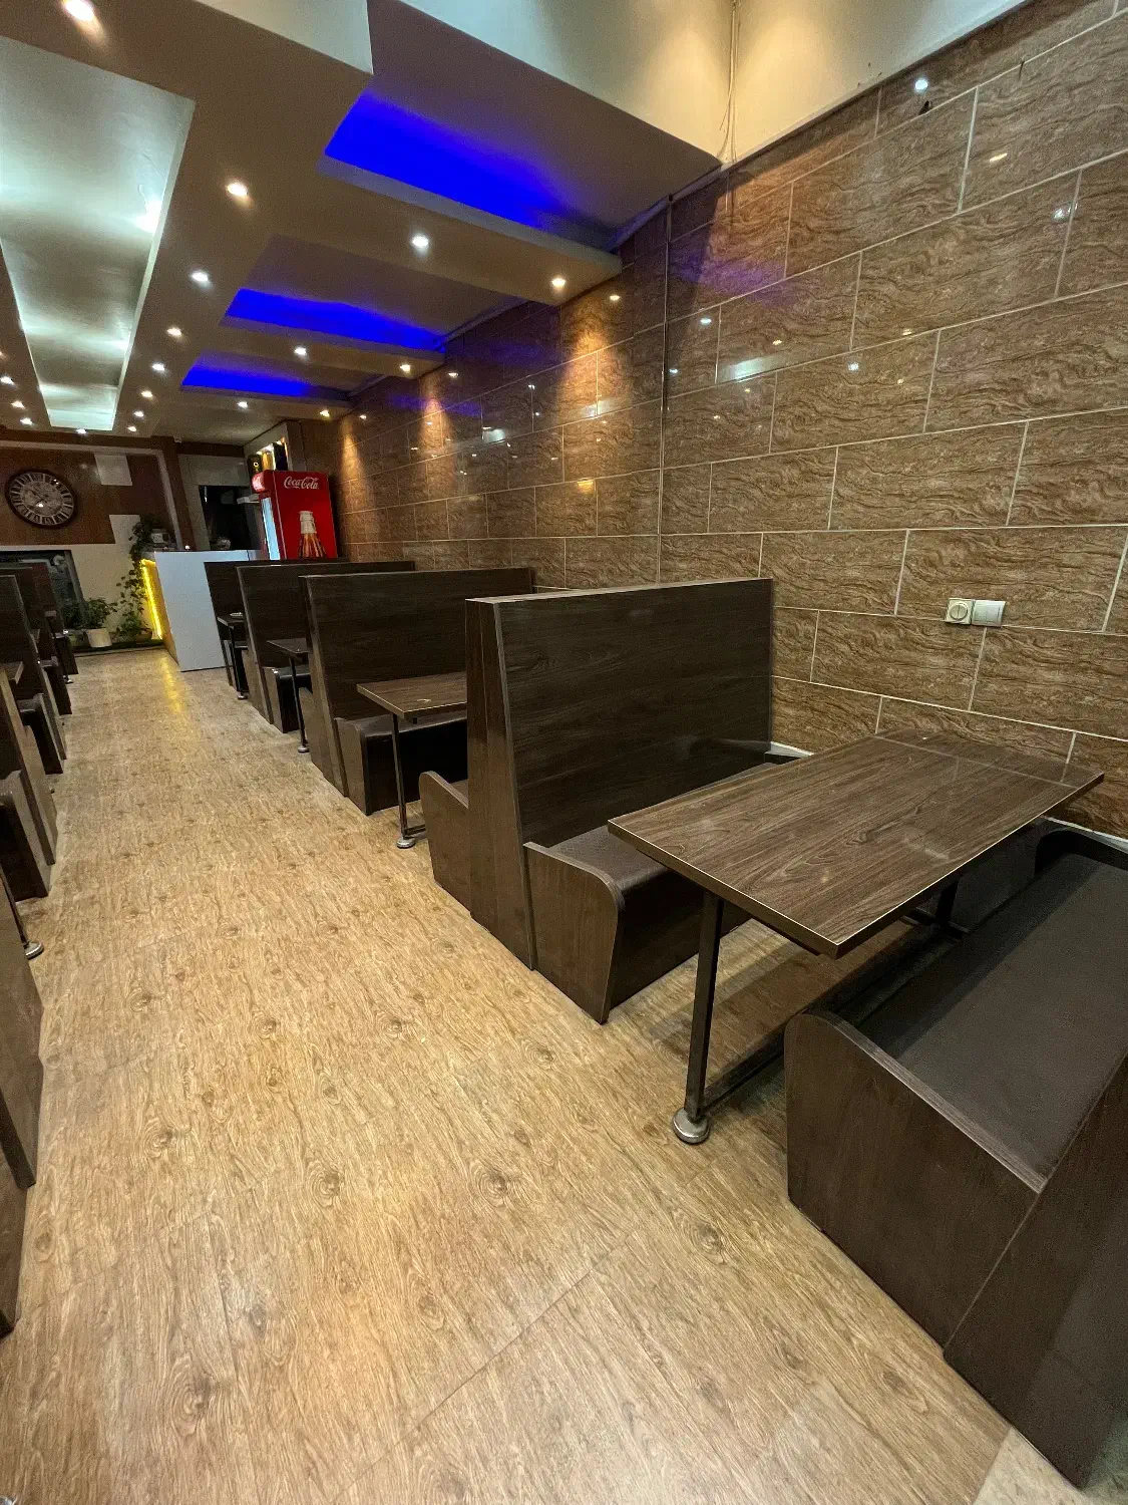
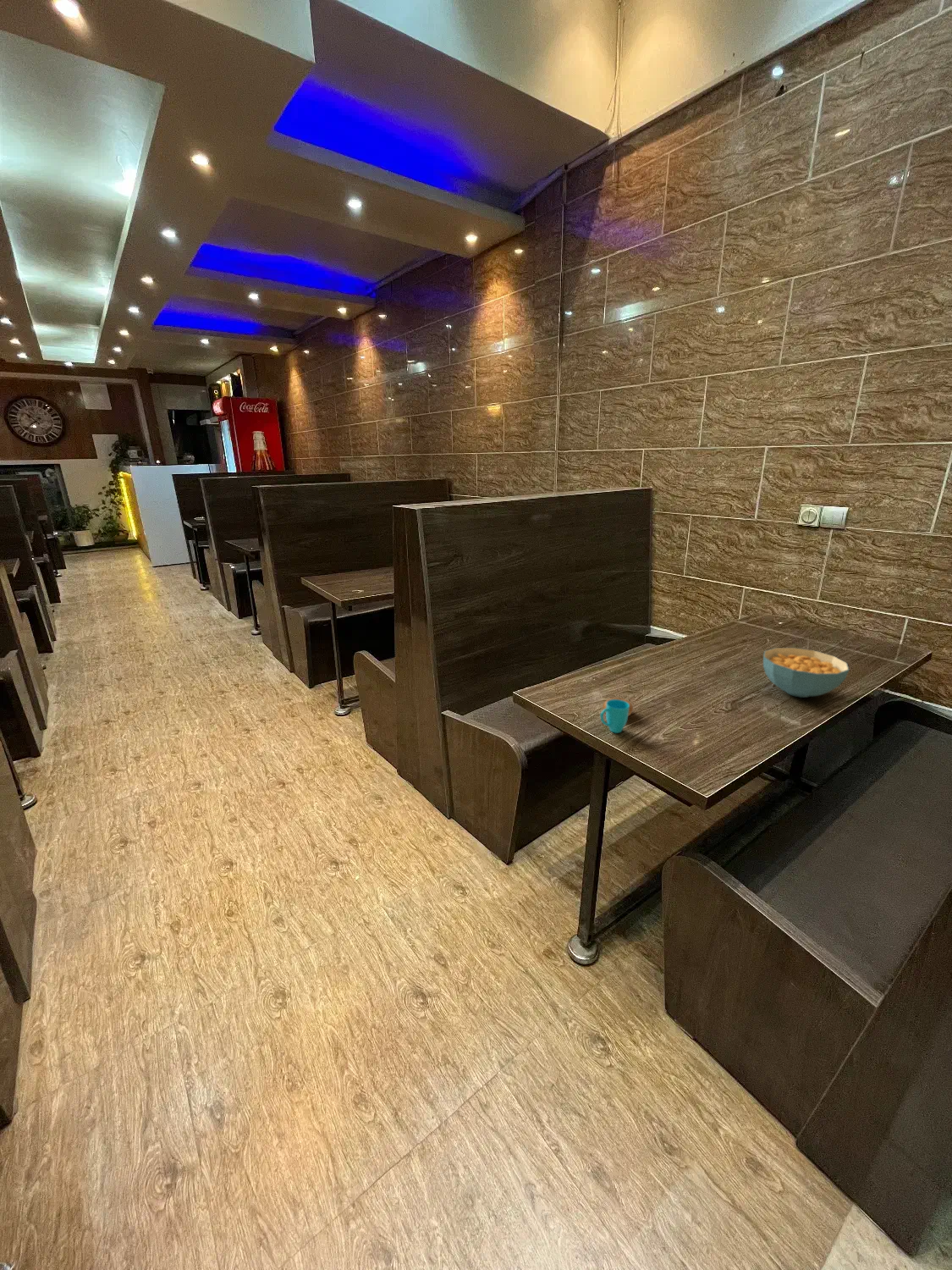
+ cereal bowl [762,647,850,699]
+ cup [599,697,634,734]
